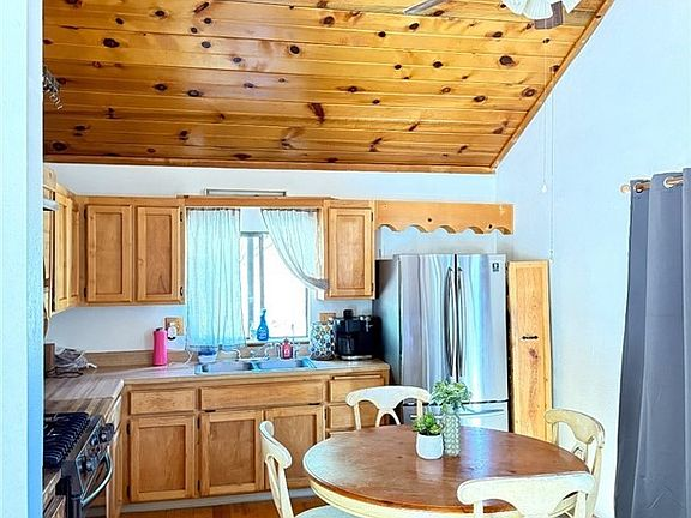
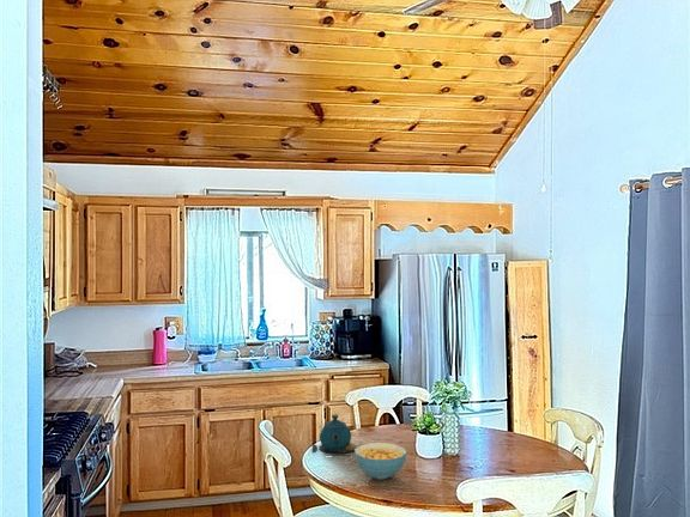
+ teapot [311,413,362,457]
+ cereal bowl [353,442,407,481]
